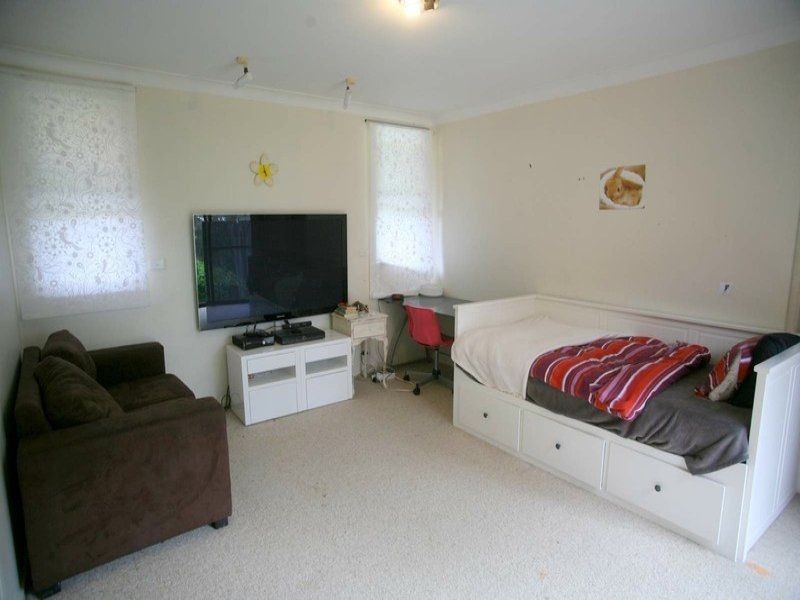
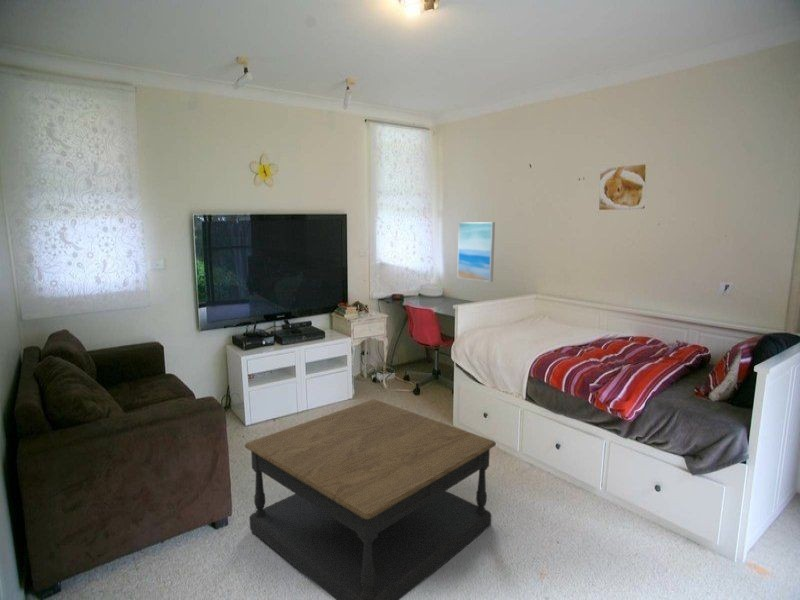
+ wall art [456,221,496,283]
+ coffee table [244,398,497,600]
